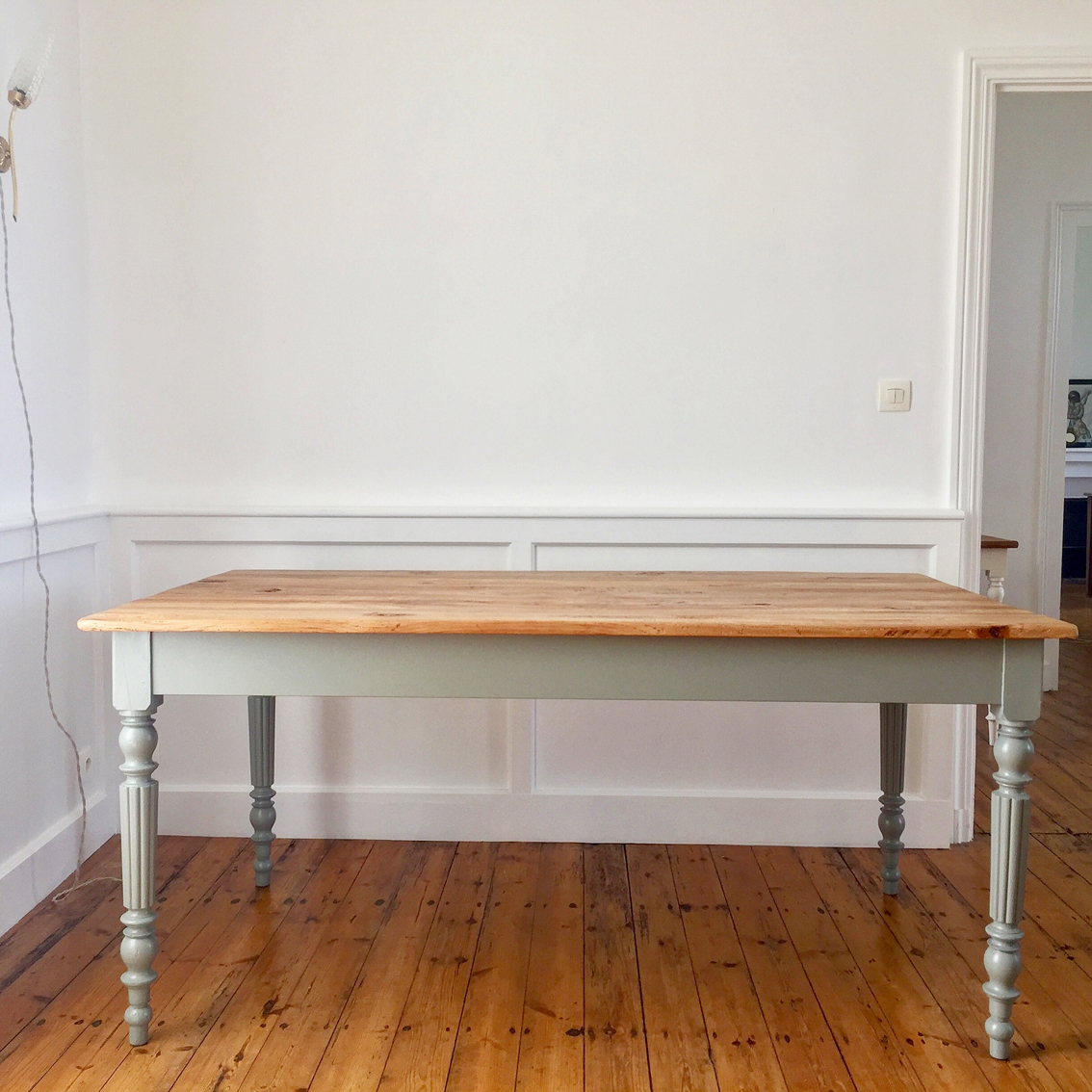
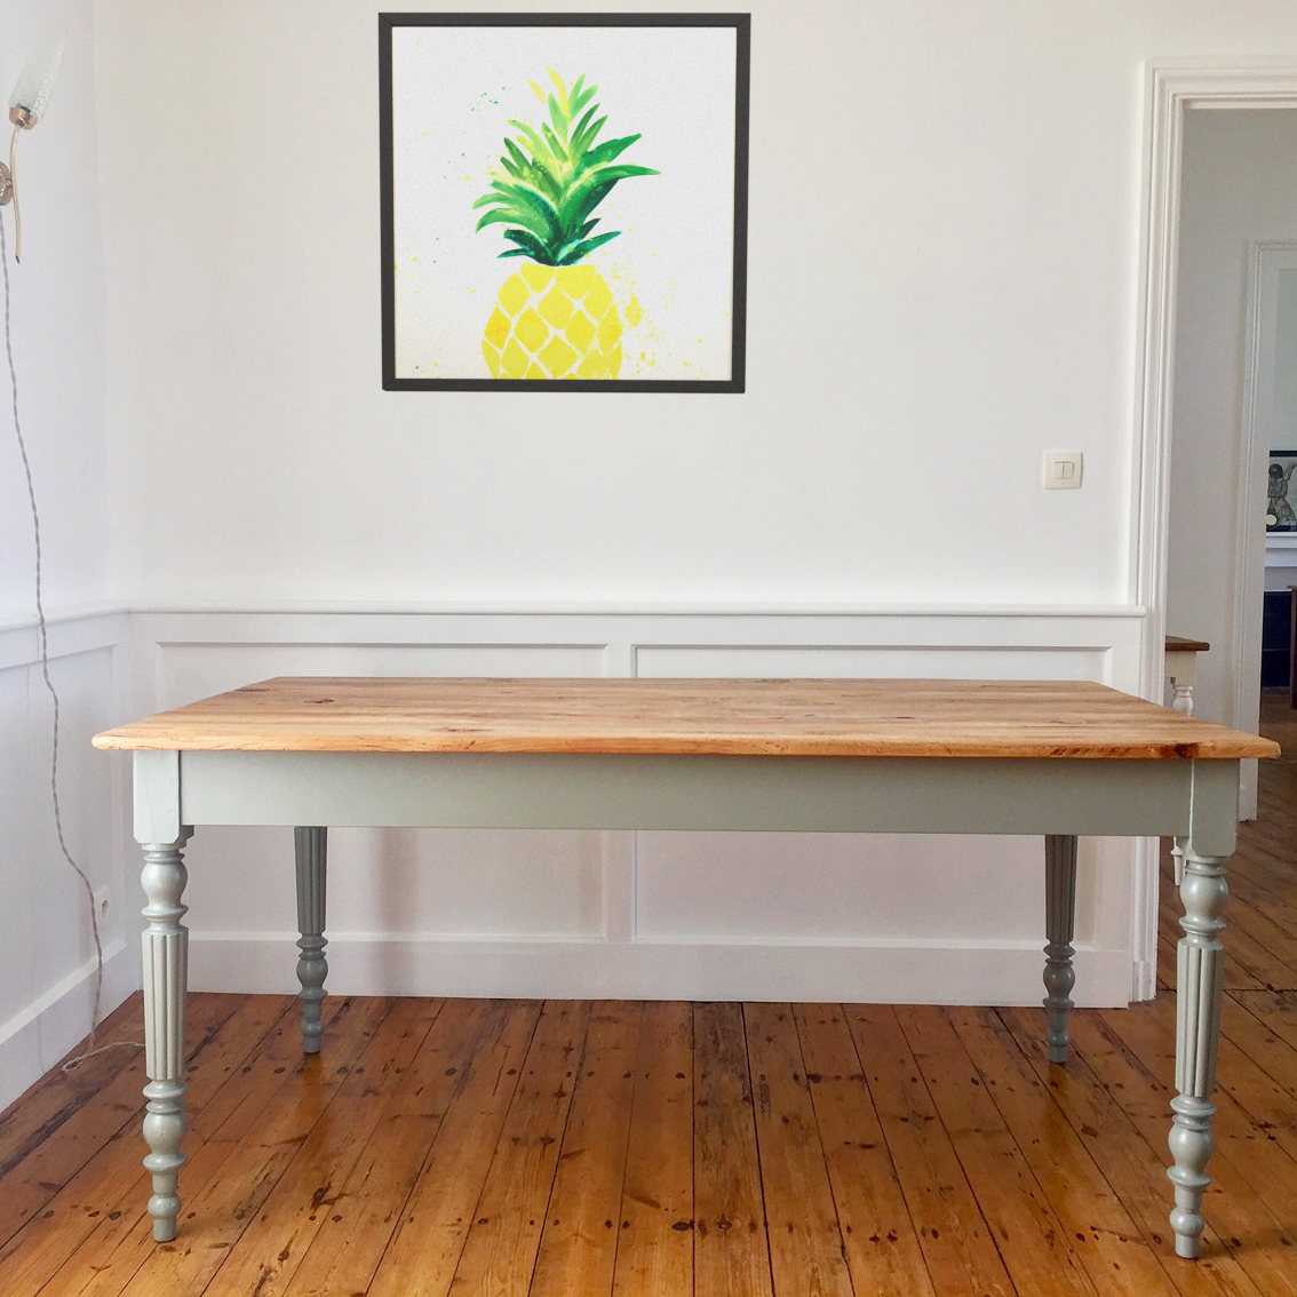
+ wall art [378,12,753,394]
